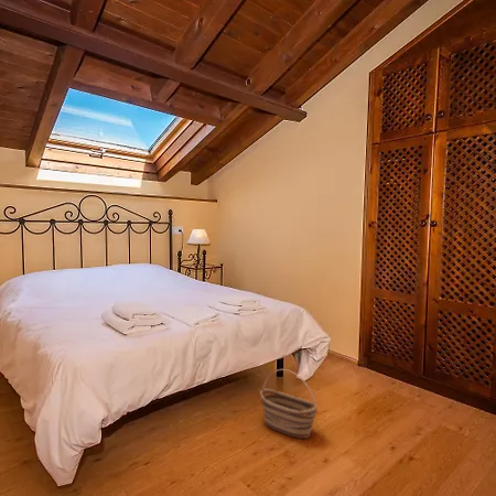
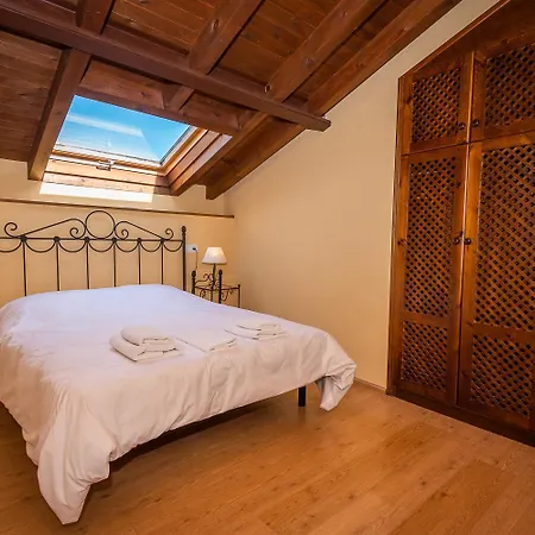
- basket [259,368,319,440]
